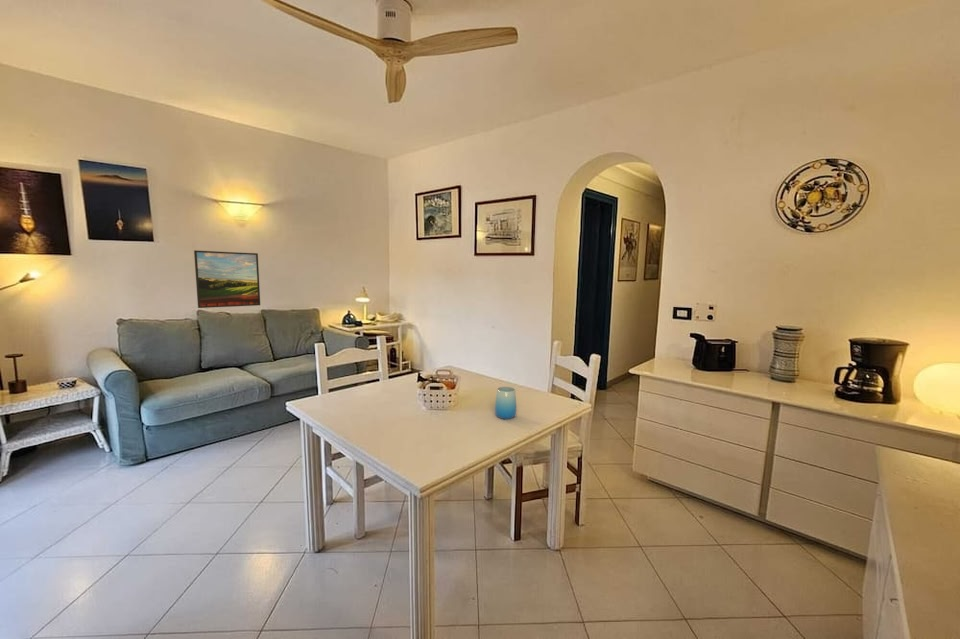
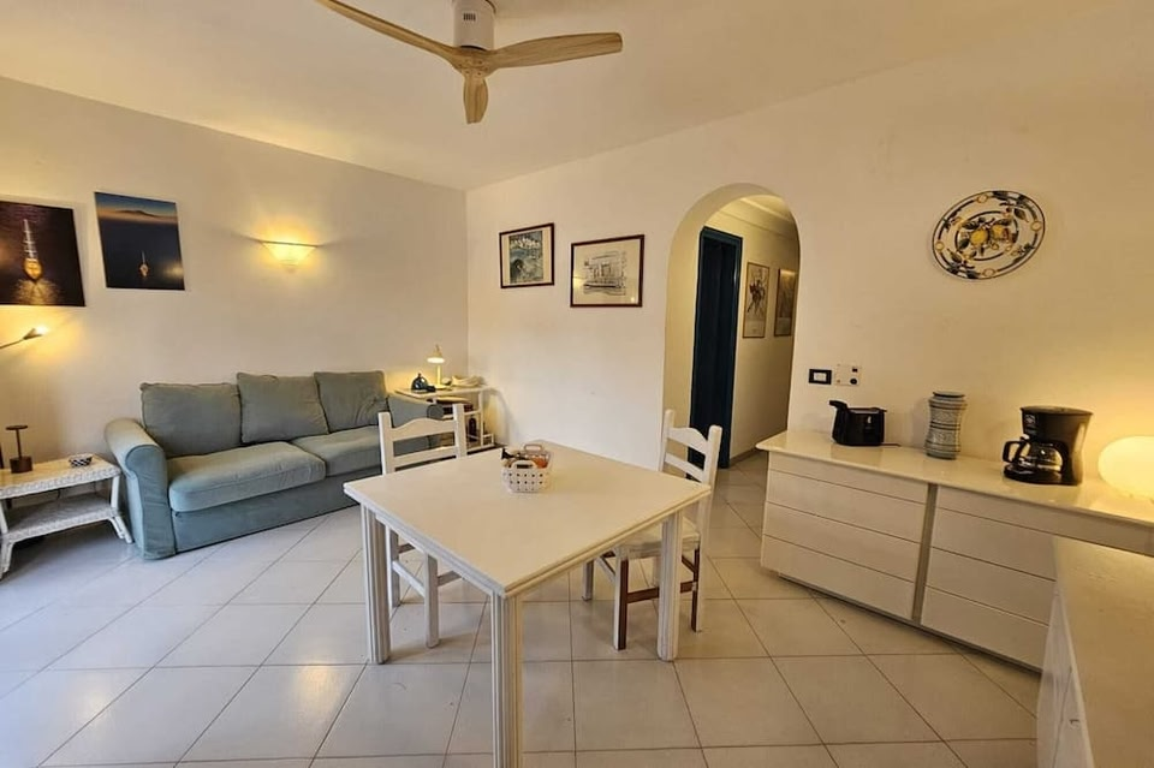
- cup [494,386,517,420]
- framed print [193,249,261,309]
